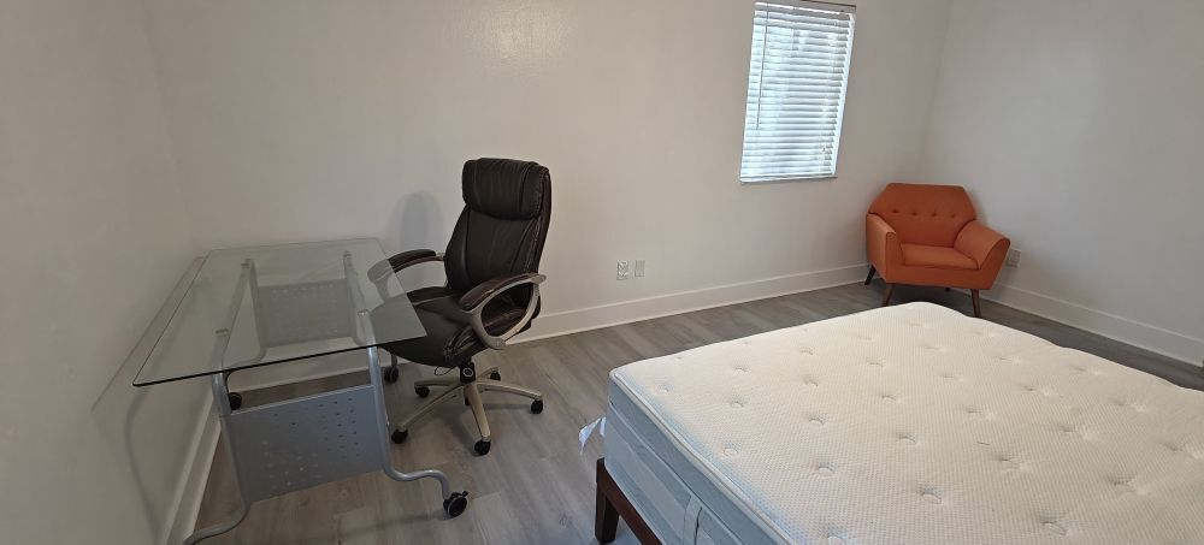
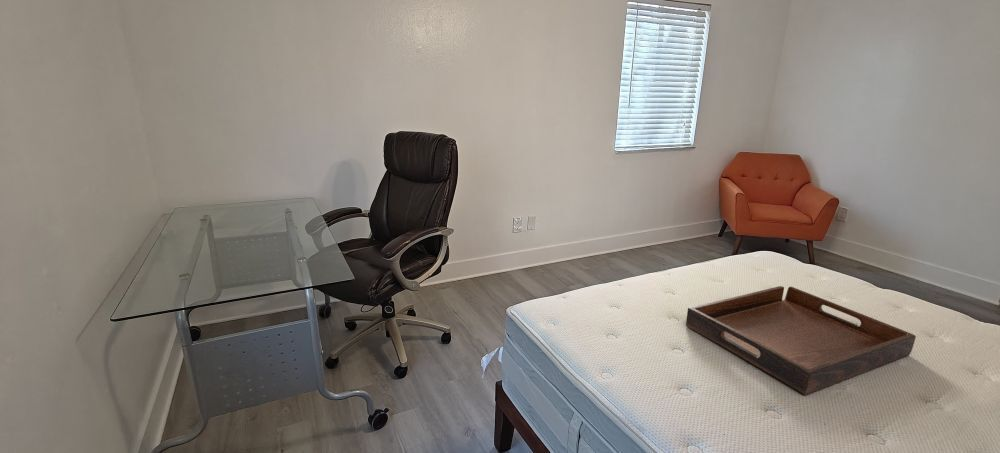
+ serving tray [685,285,917,395]
